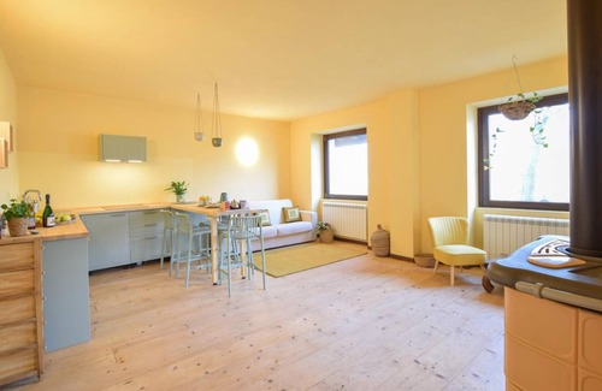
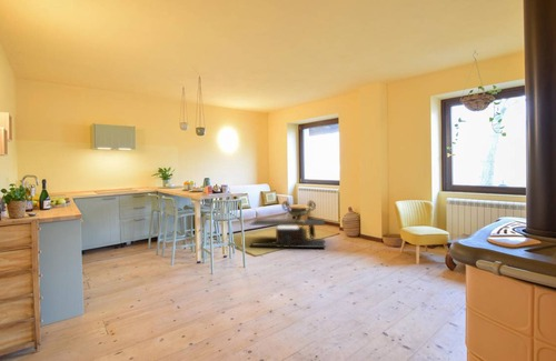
+ decorative urn [281,199,317,223]
+ coffee table [248,218,326,249]
